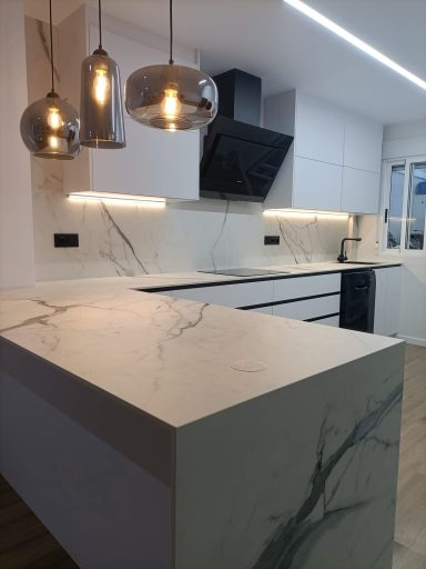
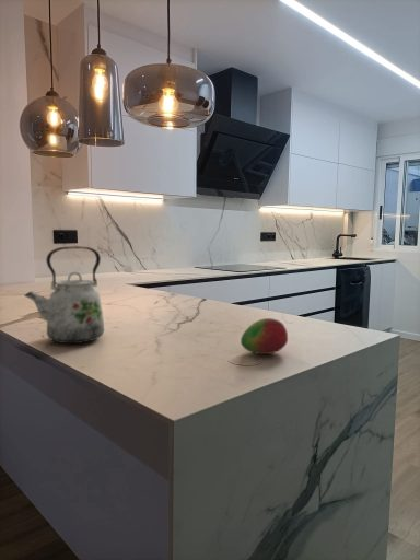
+ kettle [23,245,105,345]
+ fruit [240,317,289,355]
